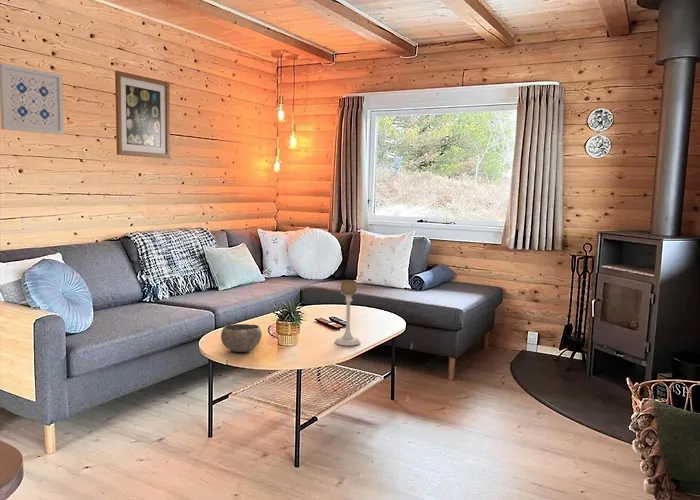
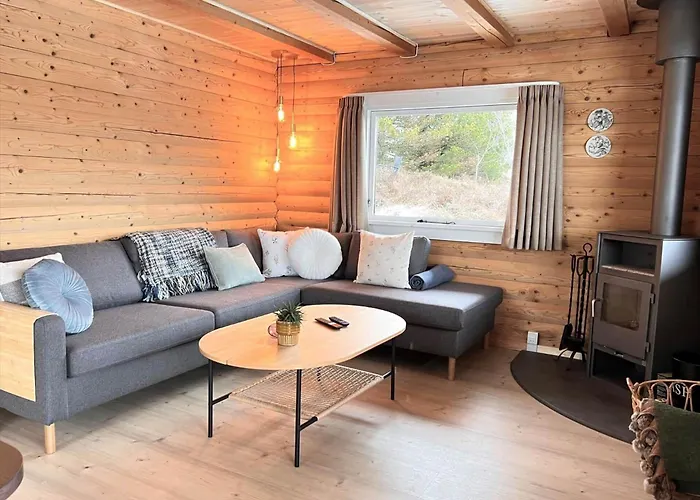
- bowl [220,323,263,353]
- wall art [0,62,65,136]
- wall art [114,70,171,159]
- candle holder [334,279,361,347]
